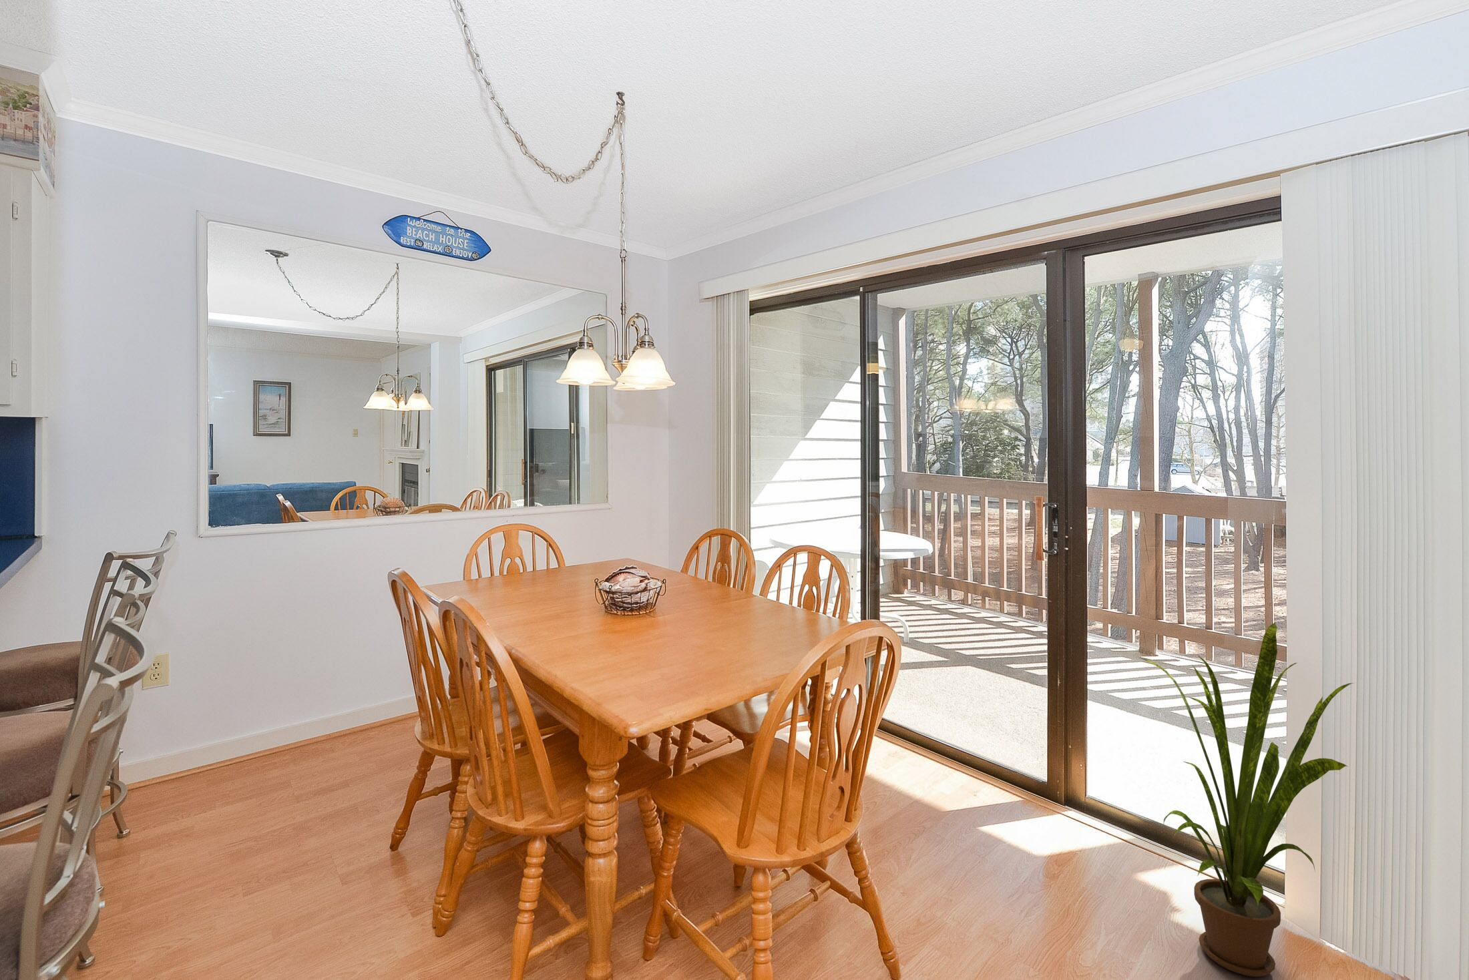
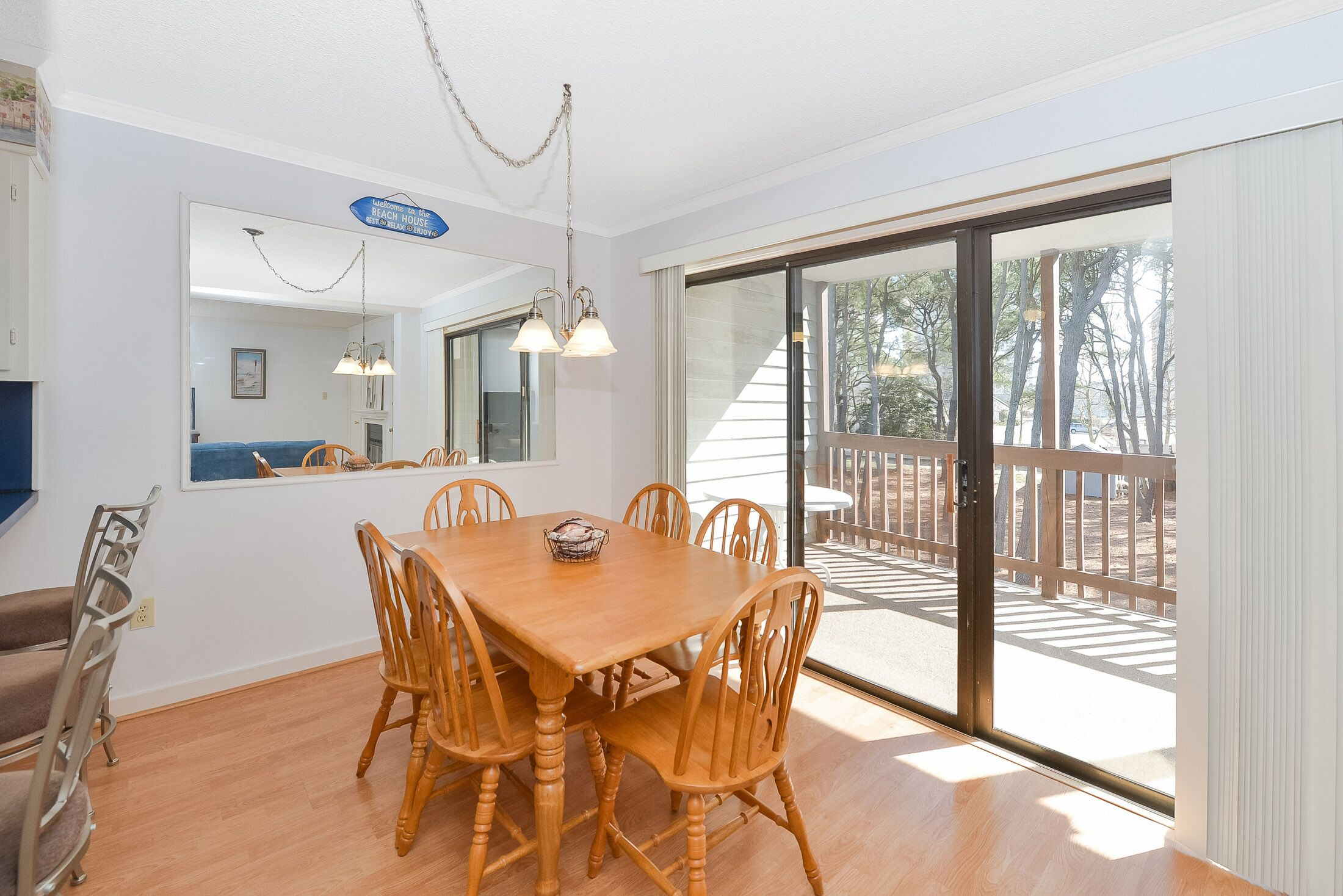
- house plant [1139,622,1354,978]
